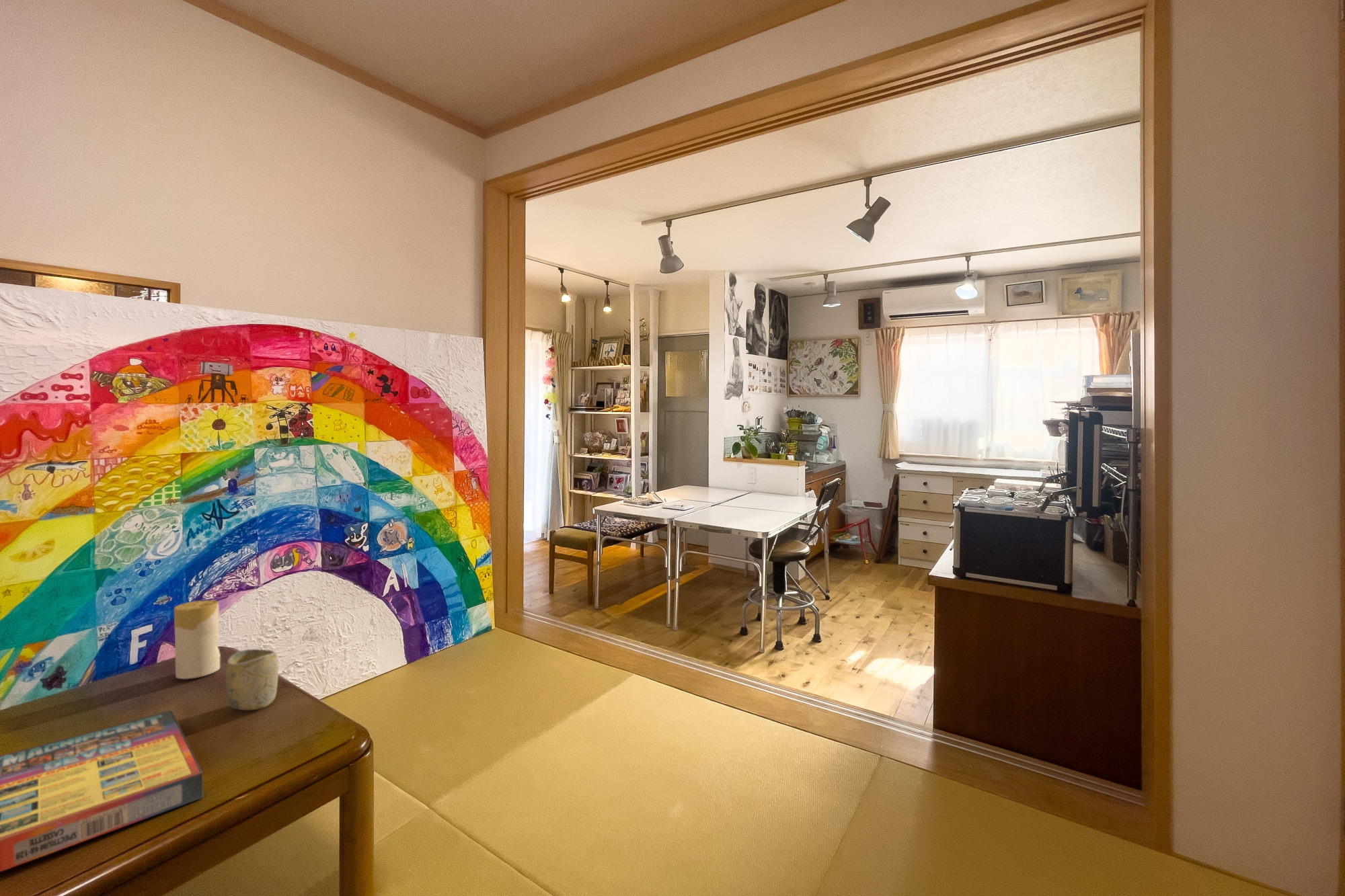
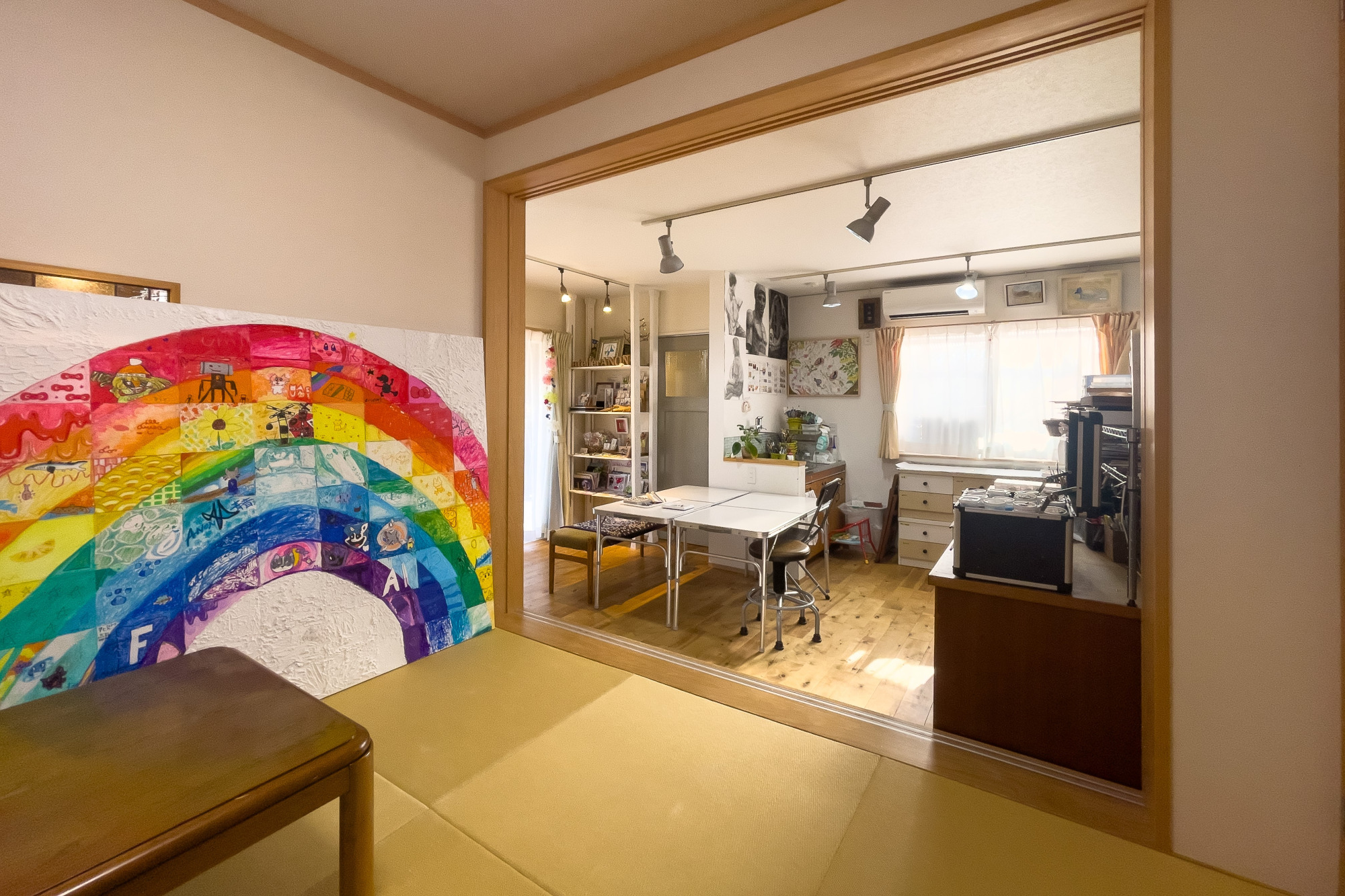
- candle [174,600,221,680]
- game compilation box [0,709,204,872]
- cup [225,649,279,710]
